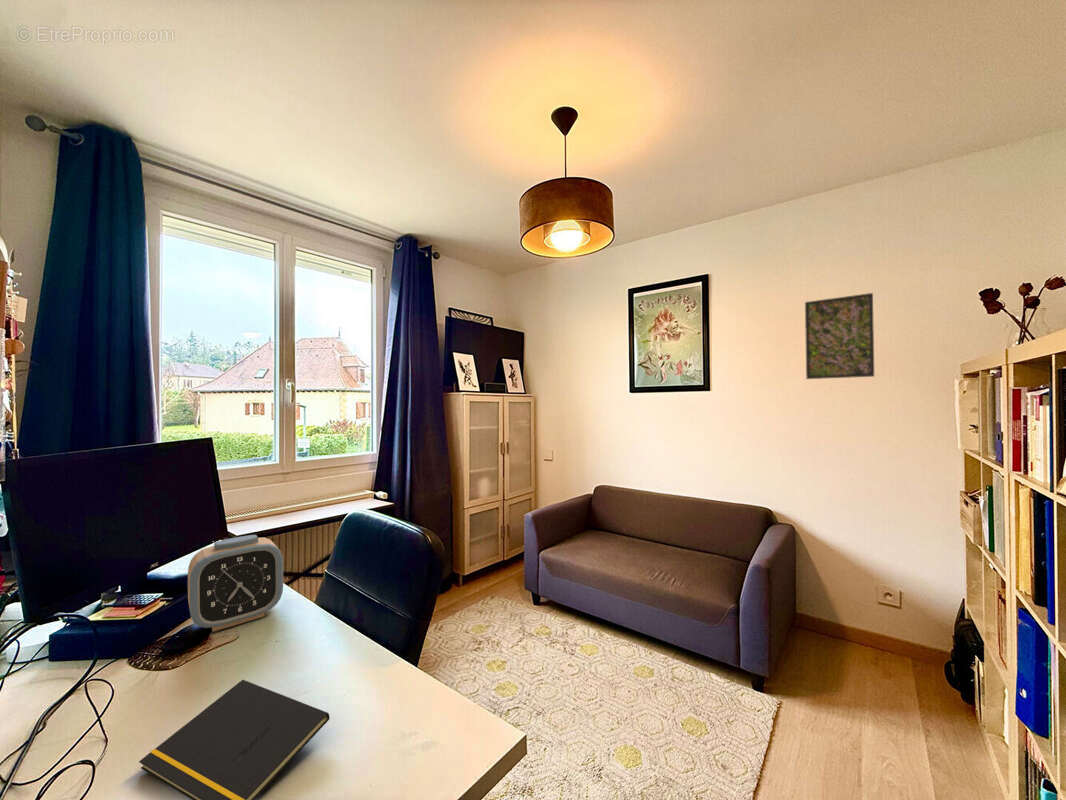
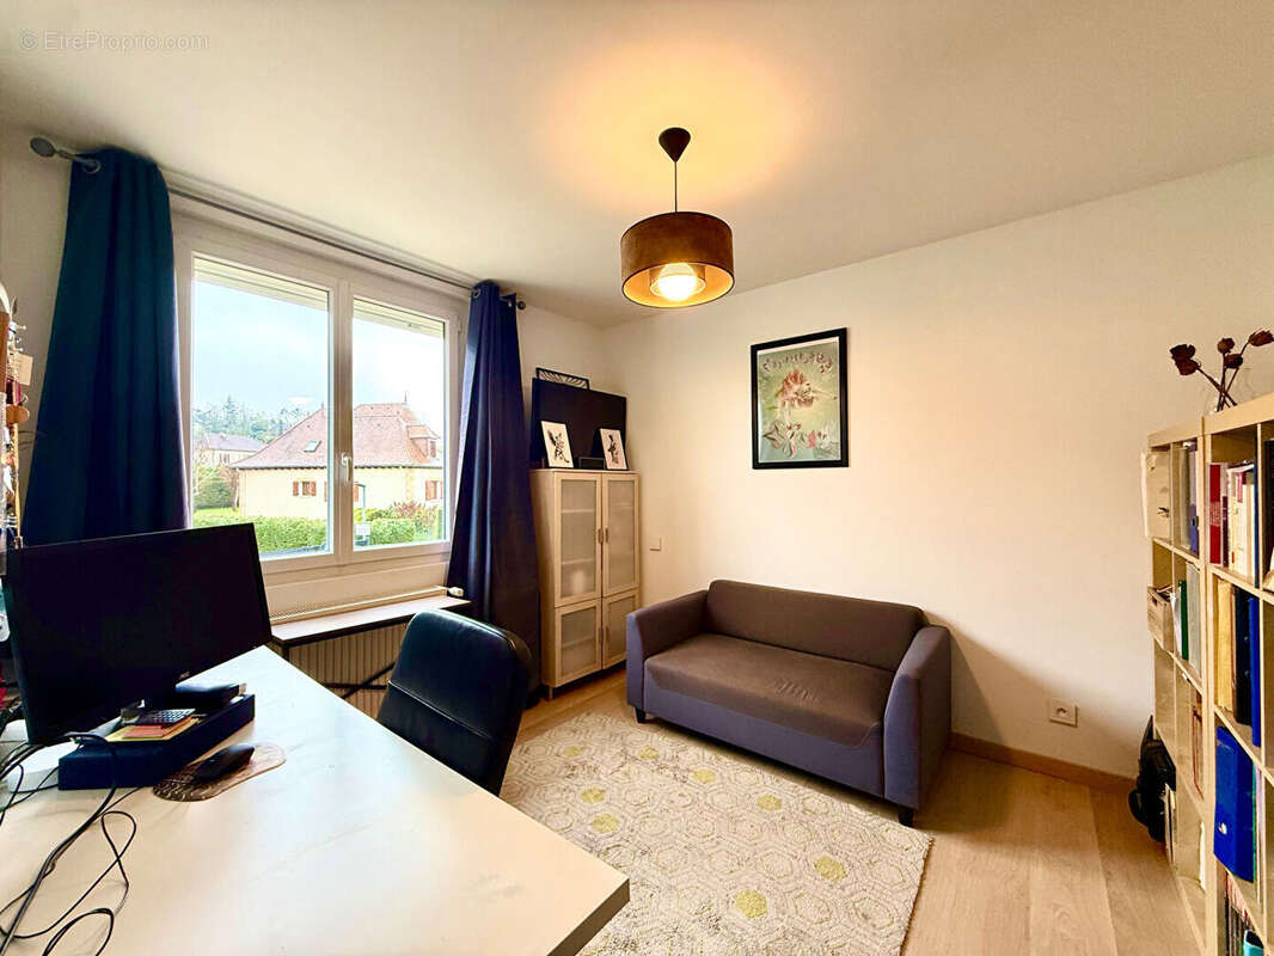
- alarm clock [187,534,284,633]
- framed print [804,292,875,380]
- notepad [138,679,330,800]
